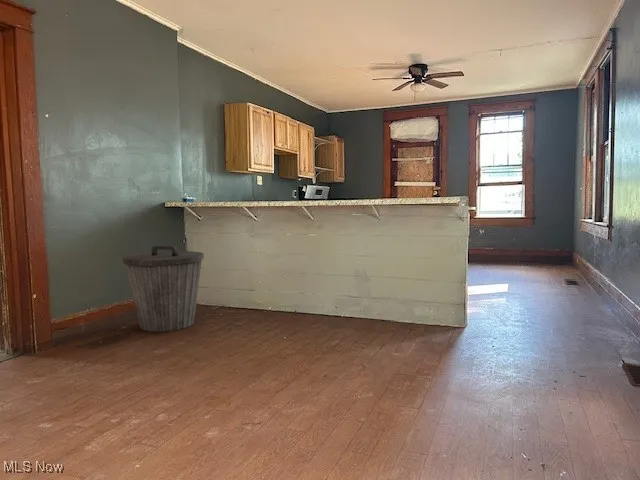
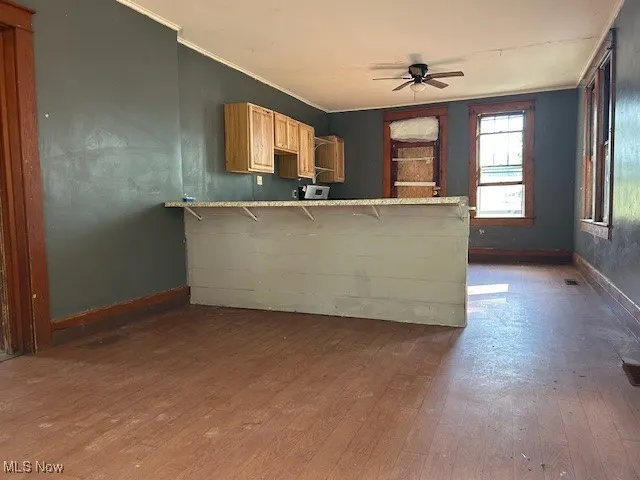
- trash can [122,245,205,333]
